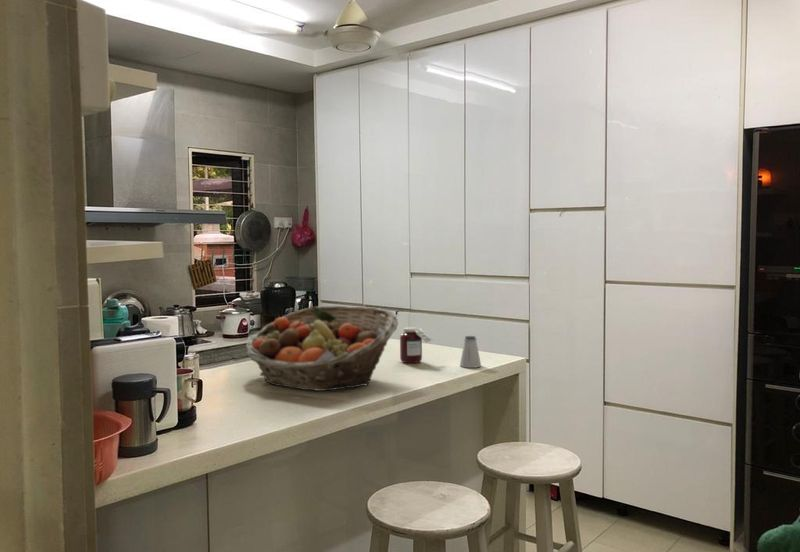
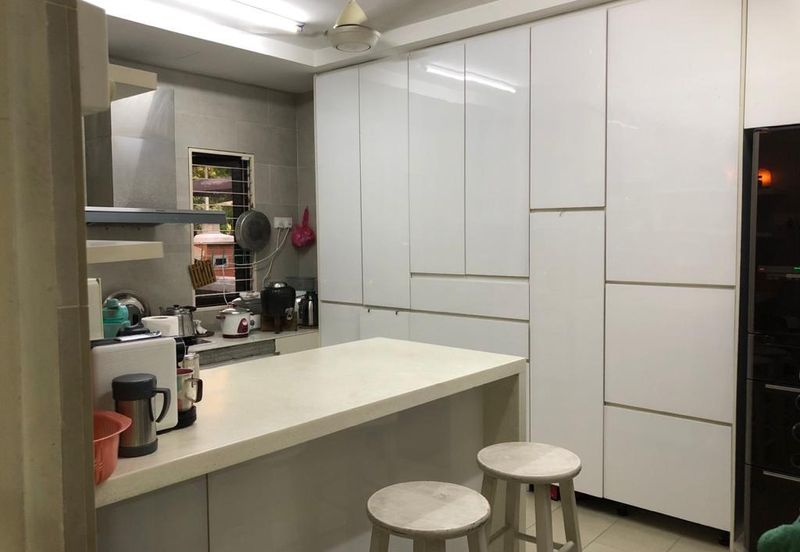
- fruit basket [245,305,399,392]
- jar [399,326,433,364]
- saltshaker [459,335,482,369]
